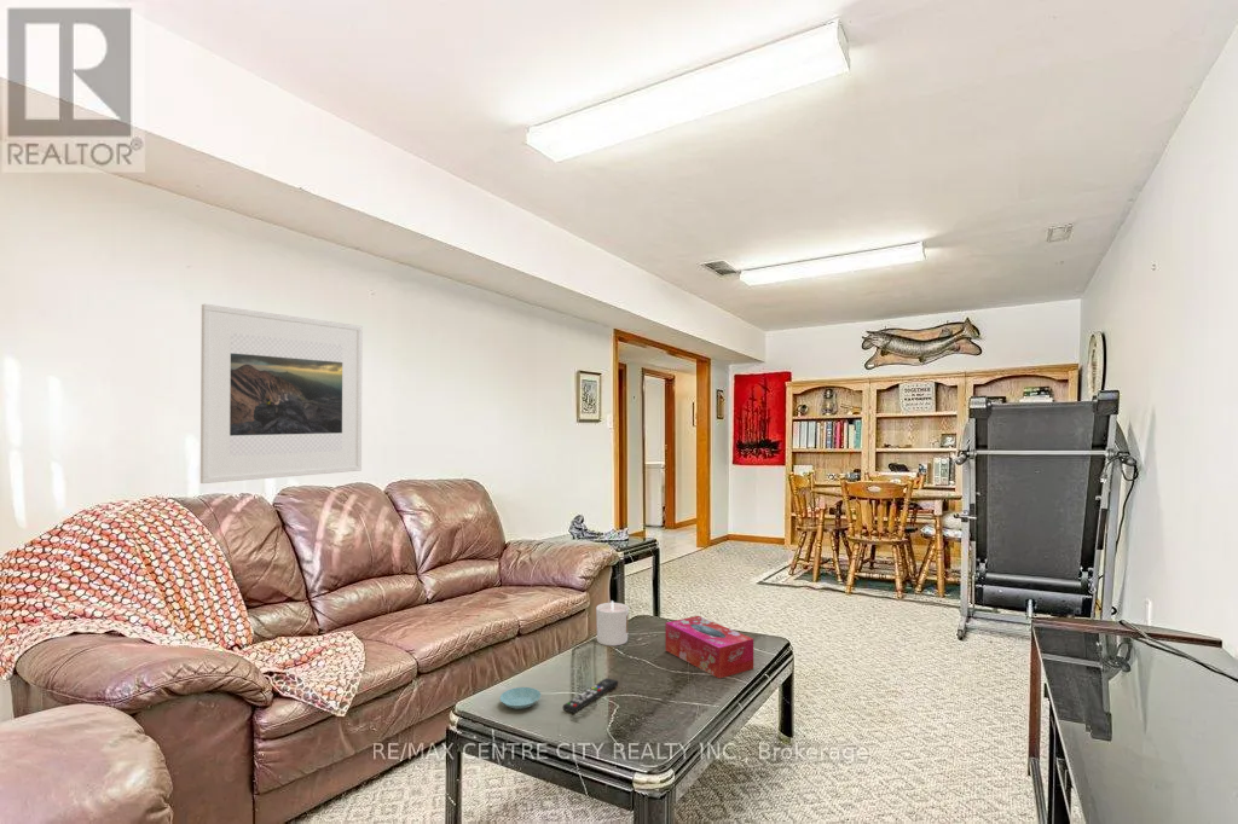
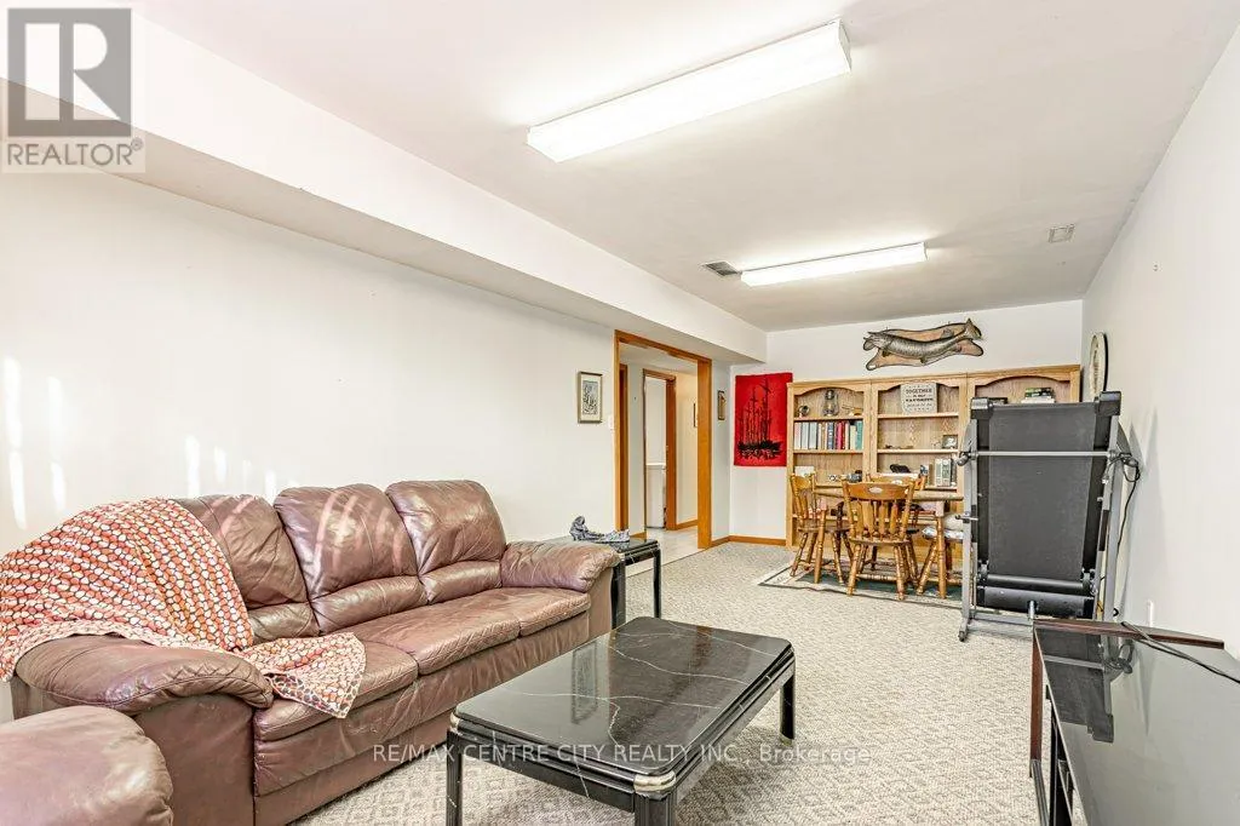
- remote control [562,677,619,714]
- saucer [499,686,542,710]
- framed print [199,303,364,484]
- candle [595,599,630,646]
- tissue box [664,615,754,679]
